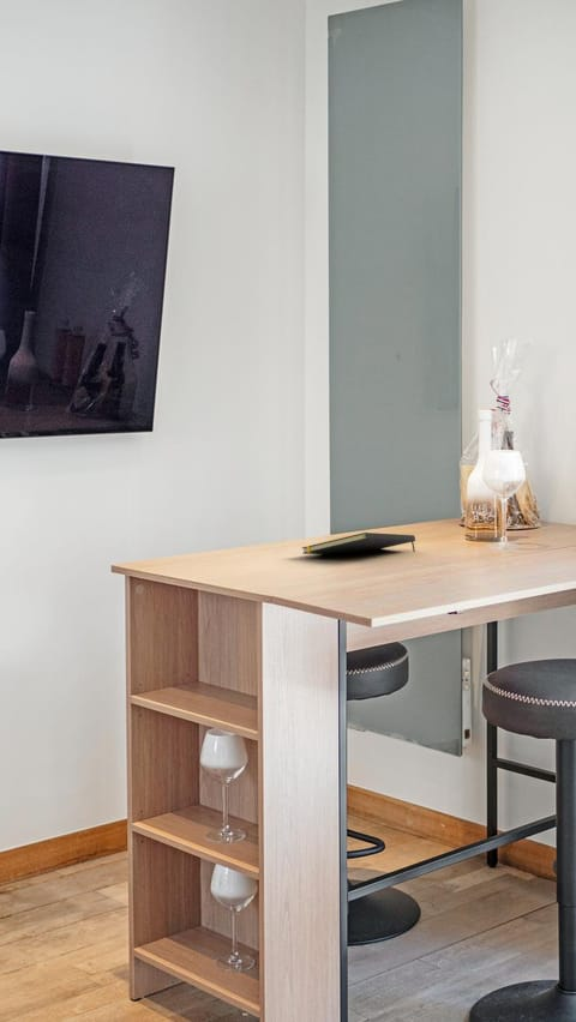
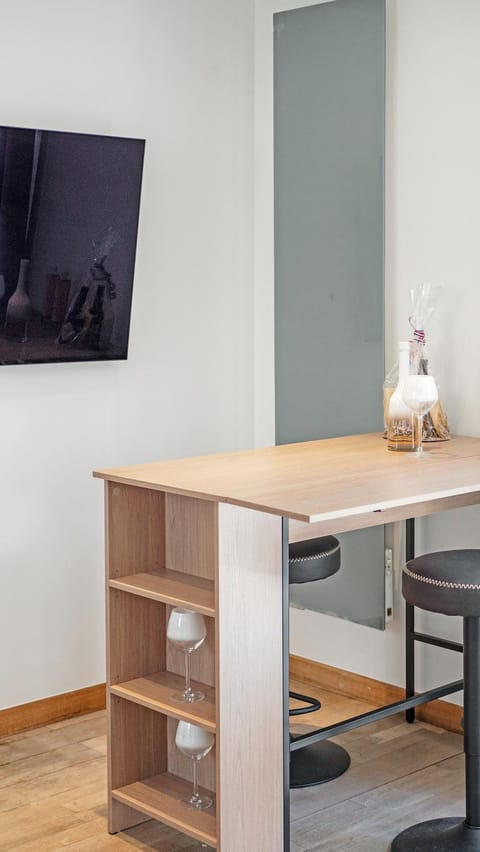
- notepad [301,531,416,555]
